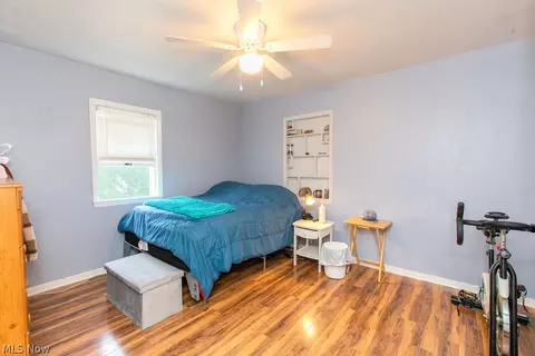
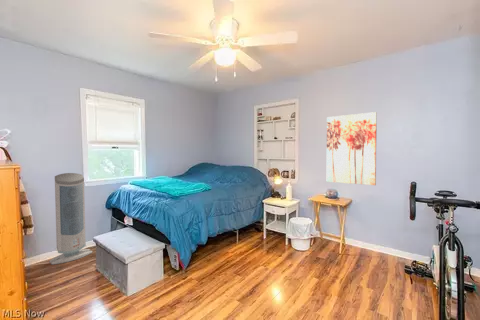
+ wall art [326,111,378,186]
+ air purifier [48,172,93,265]
